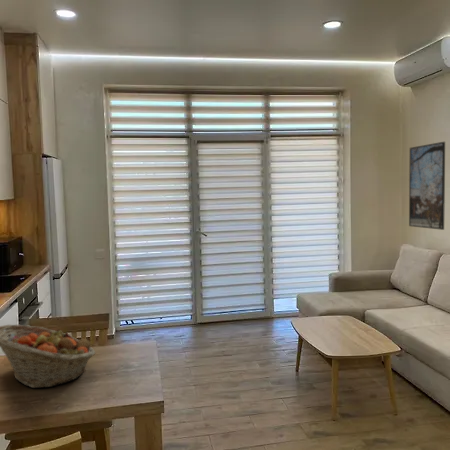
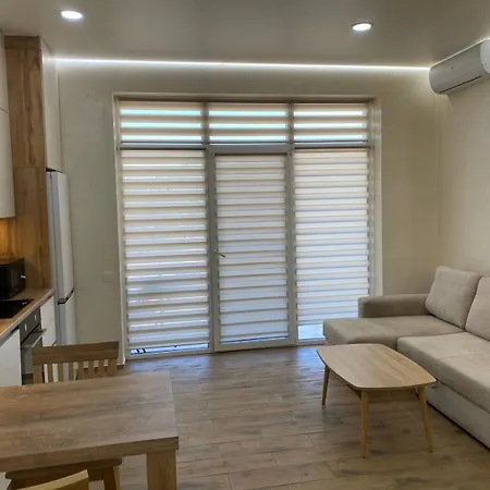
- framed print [408,141,446,231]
- fruit basket [0,324,96,389]
